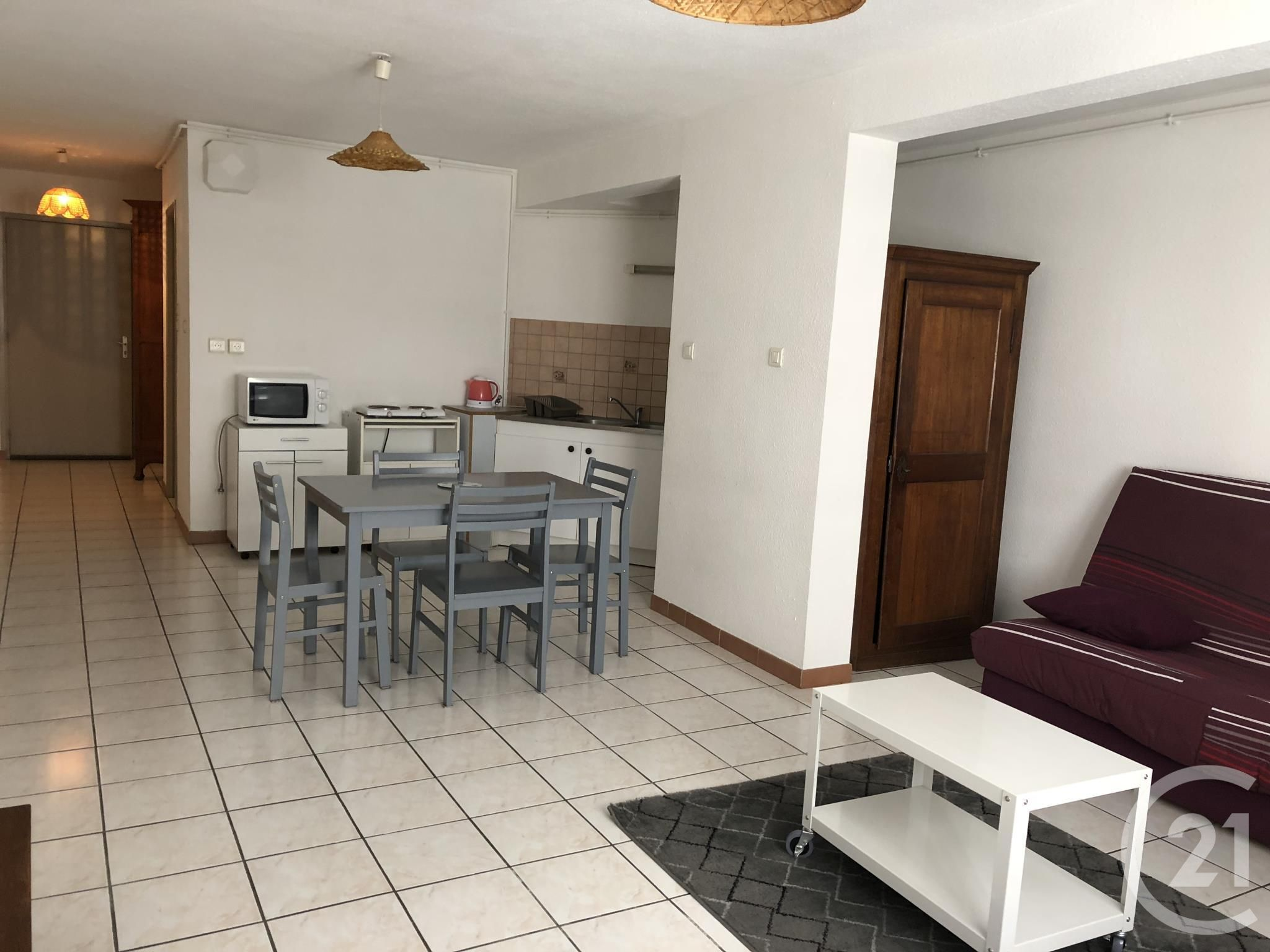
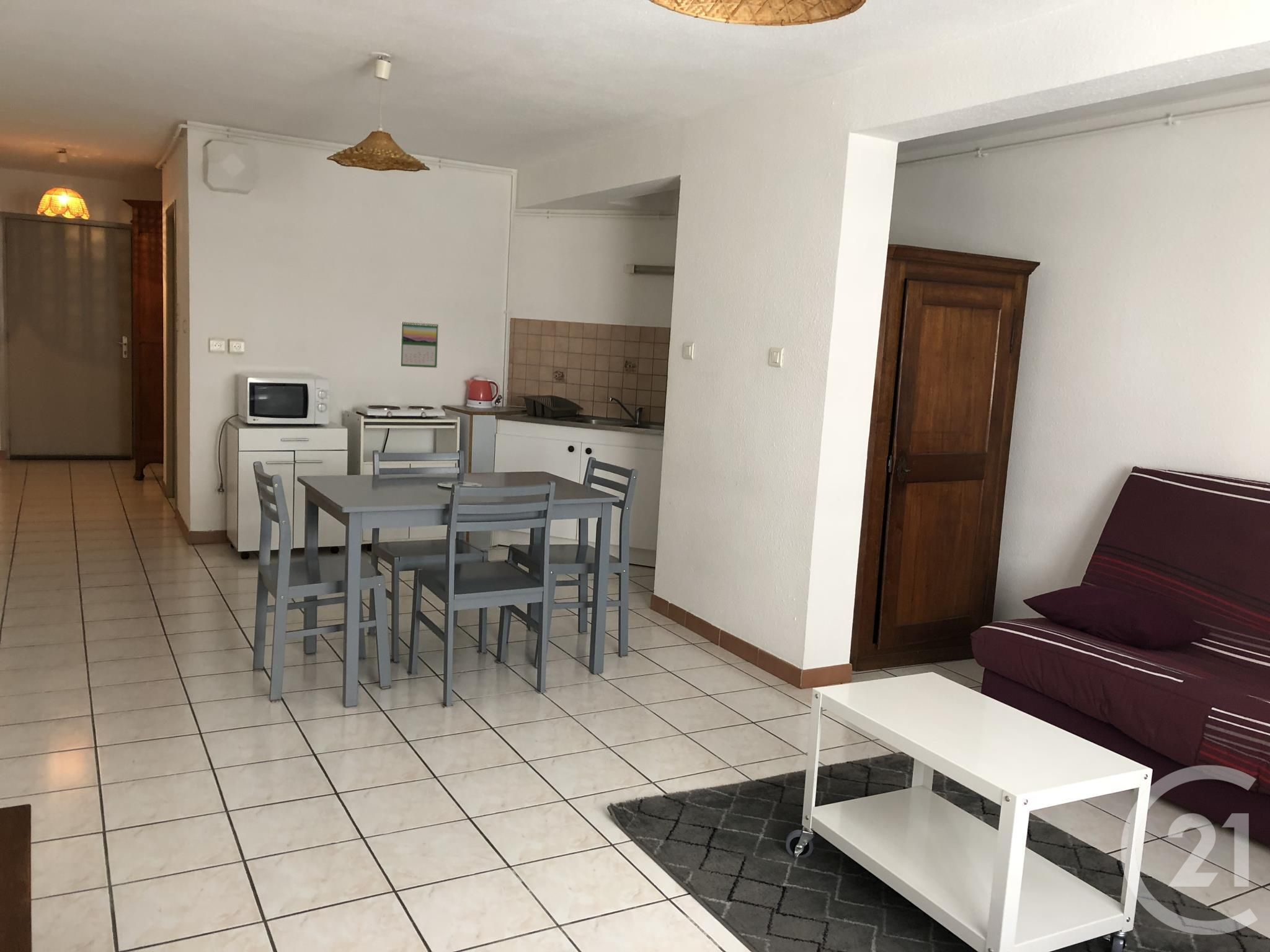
+ calendar [400,320,439,368]
